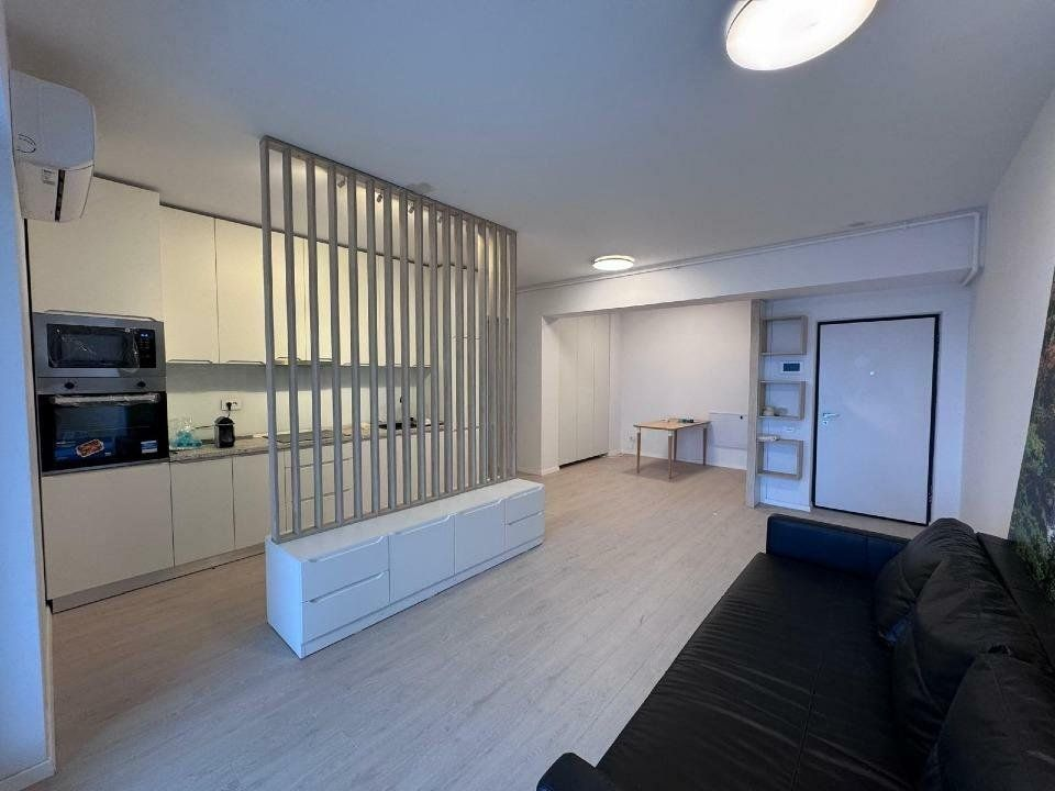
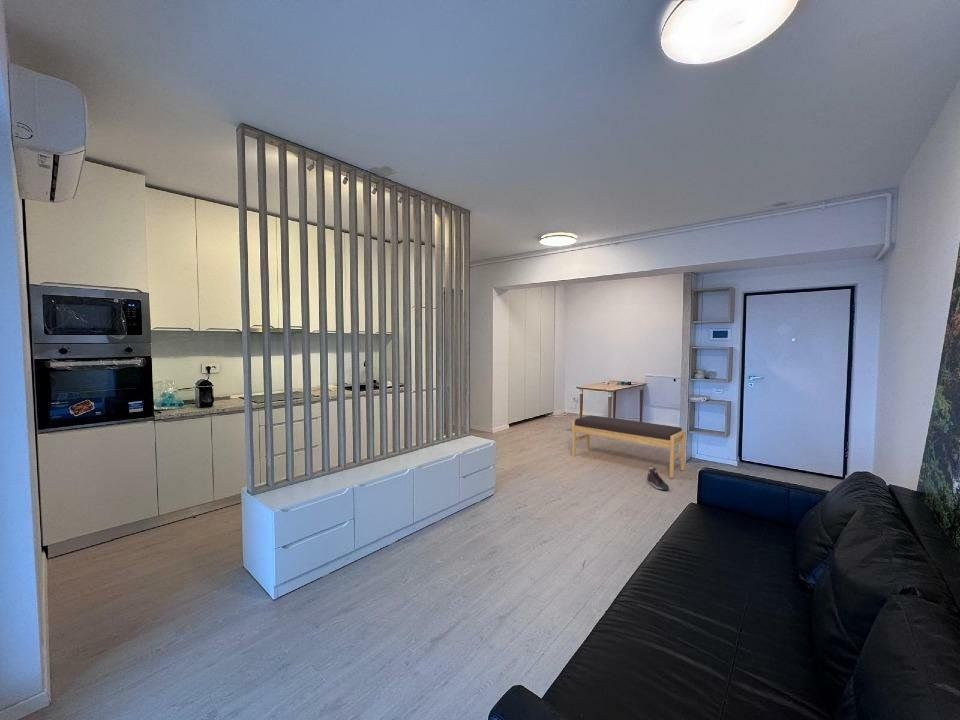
+ bench [571,414,687,479]
+ sneaker [645,467,670,491]
